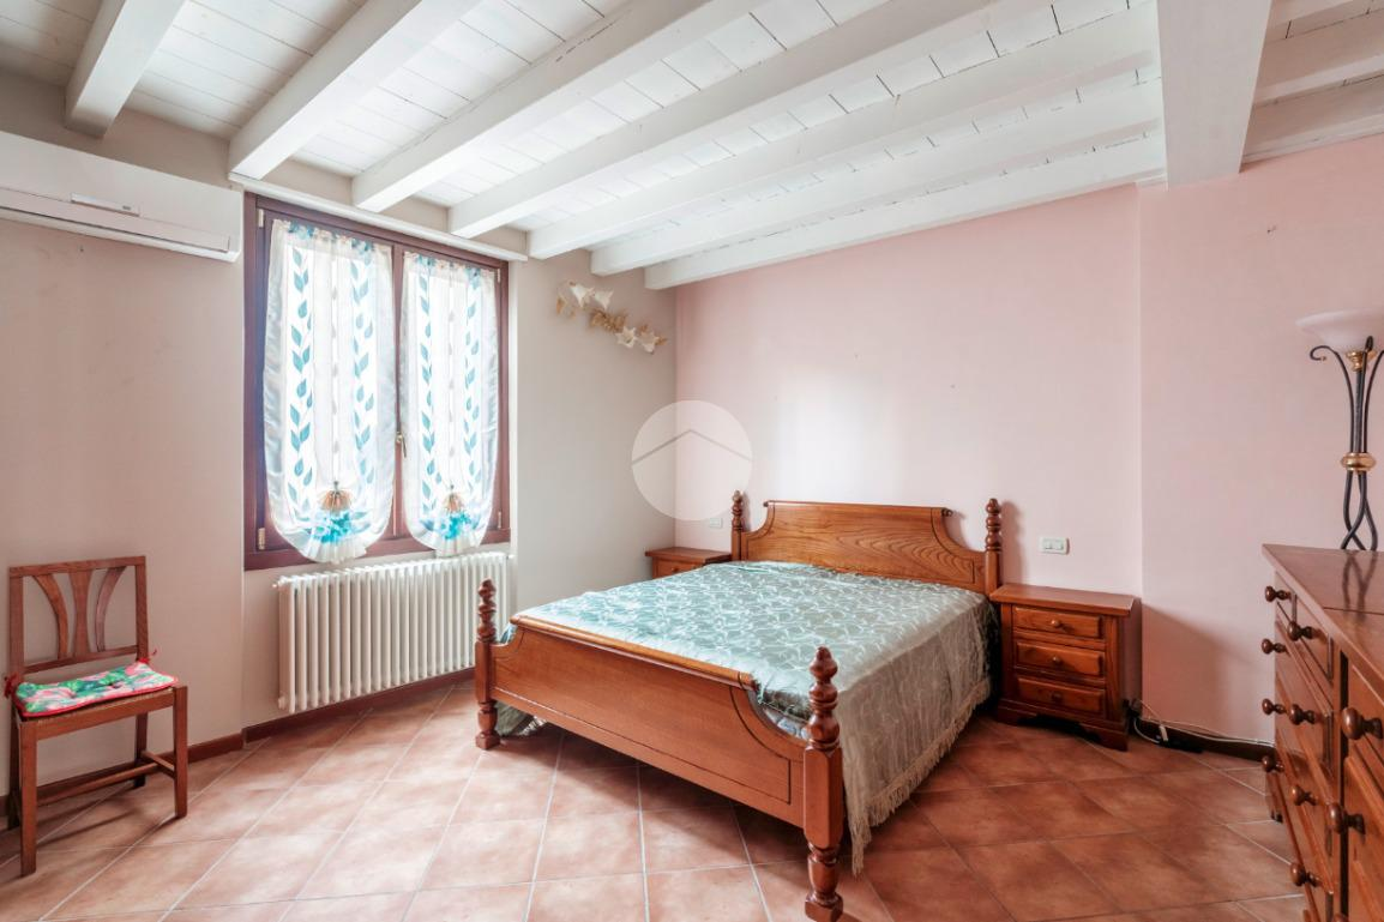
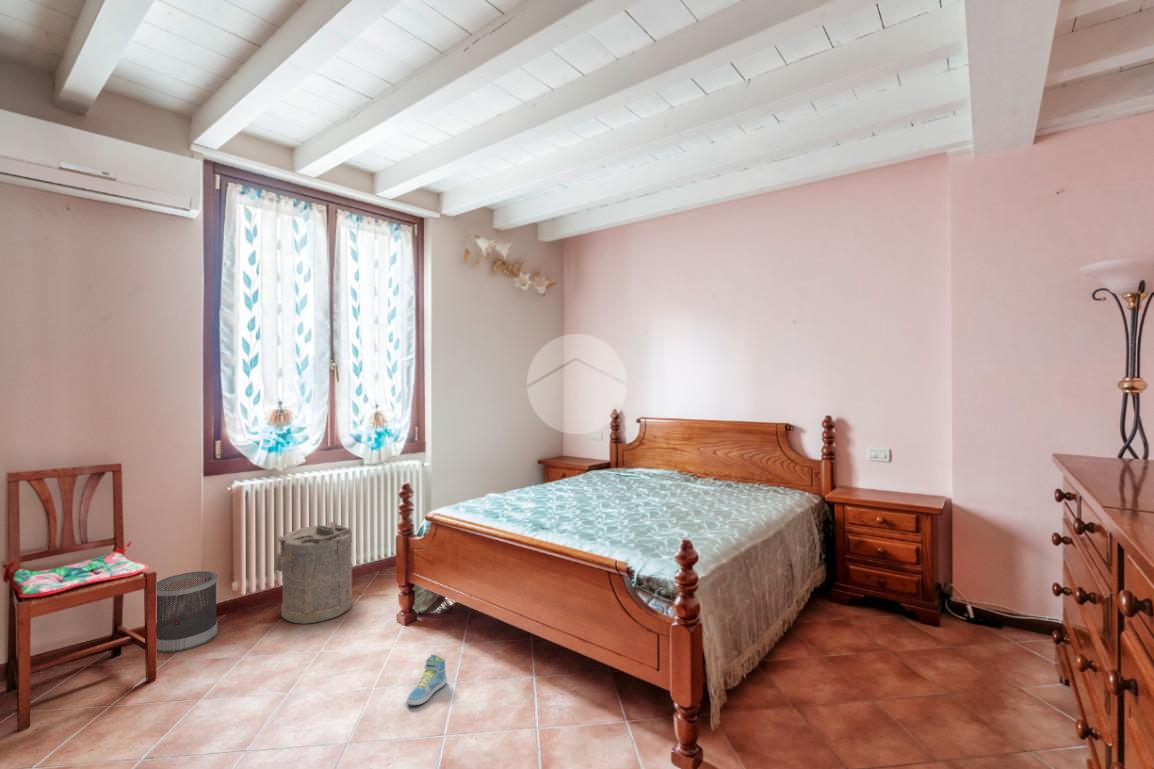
+ laundry hamper [273,521,353,625]
+ wastebasket [156,570,218,653]
+ sneaker [406,654,448,706]
